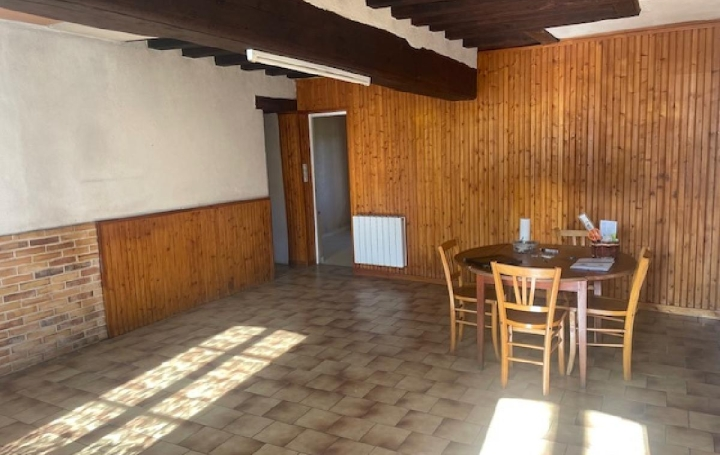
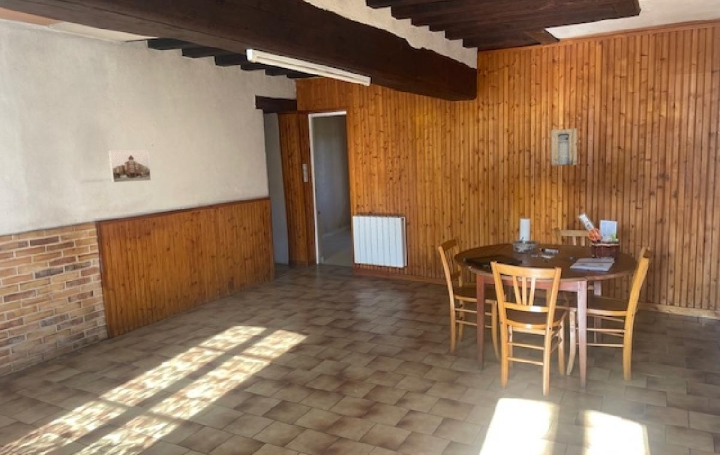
+ wall art [550,127,578,167]
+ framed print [107,150,152,184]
